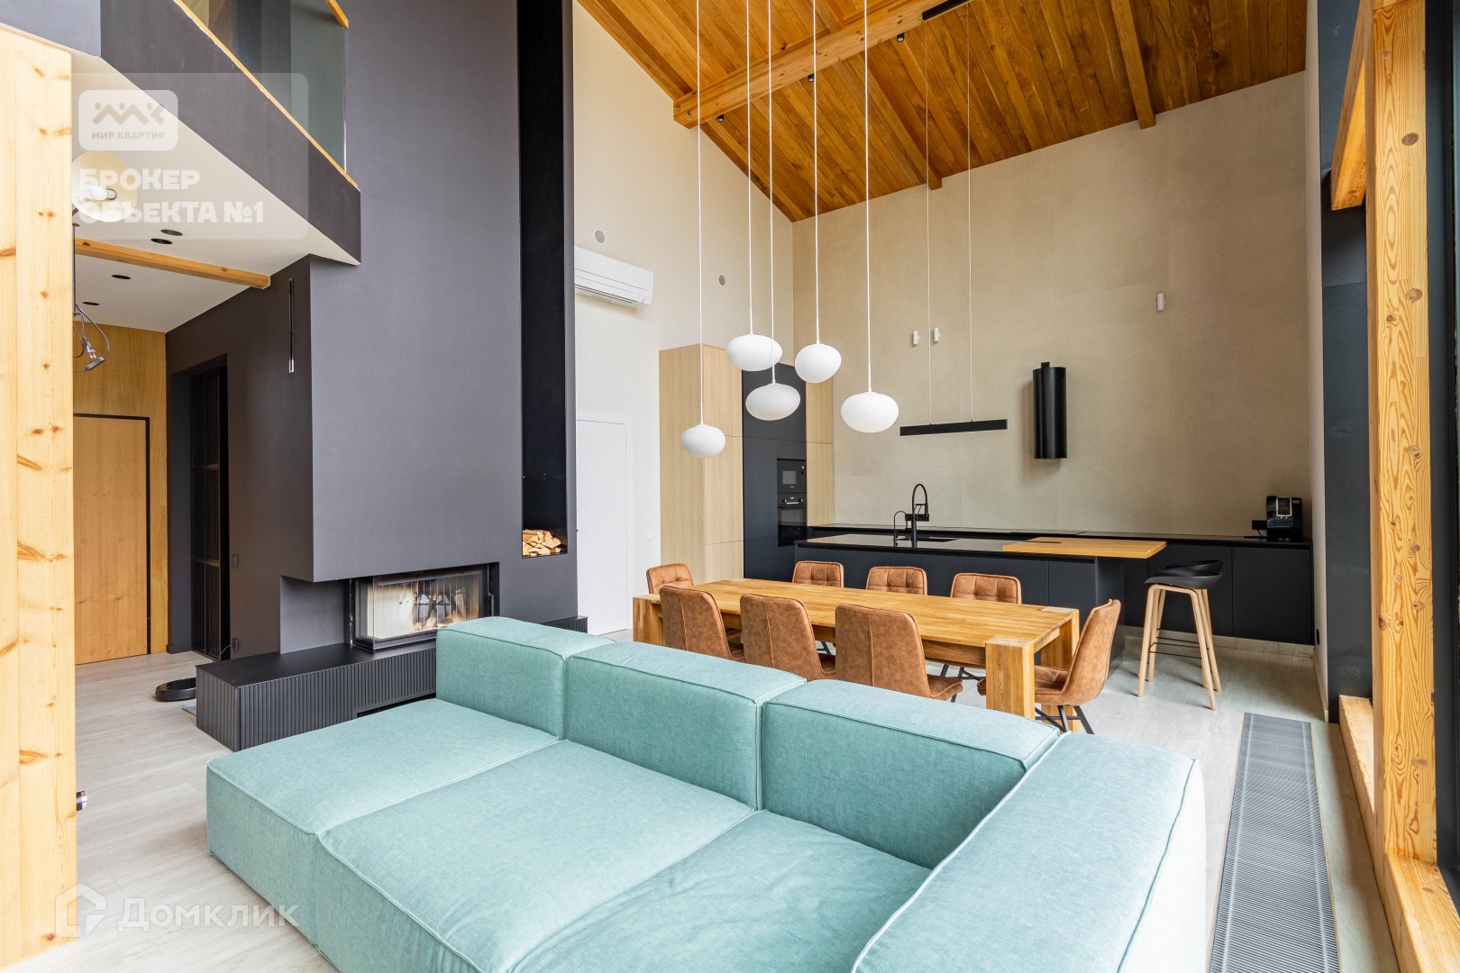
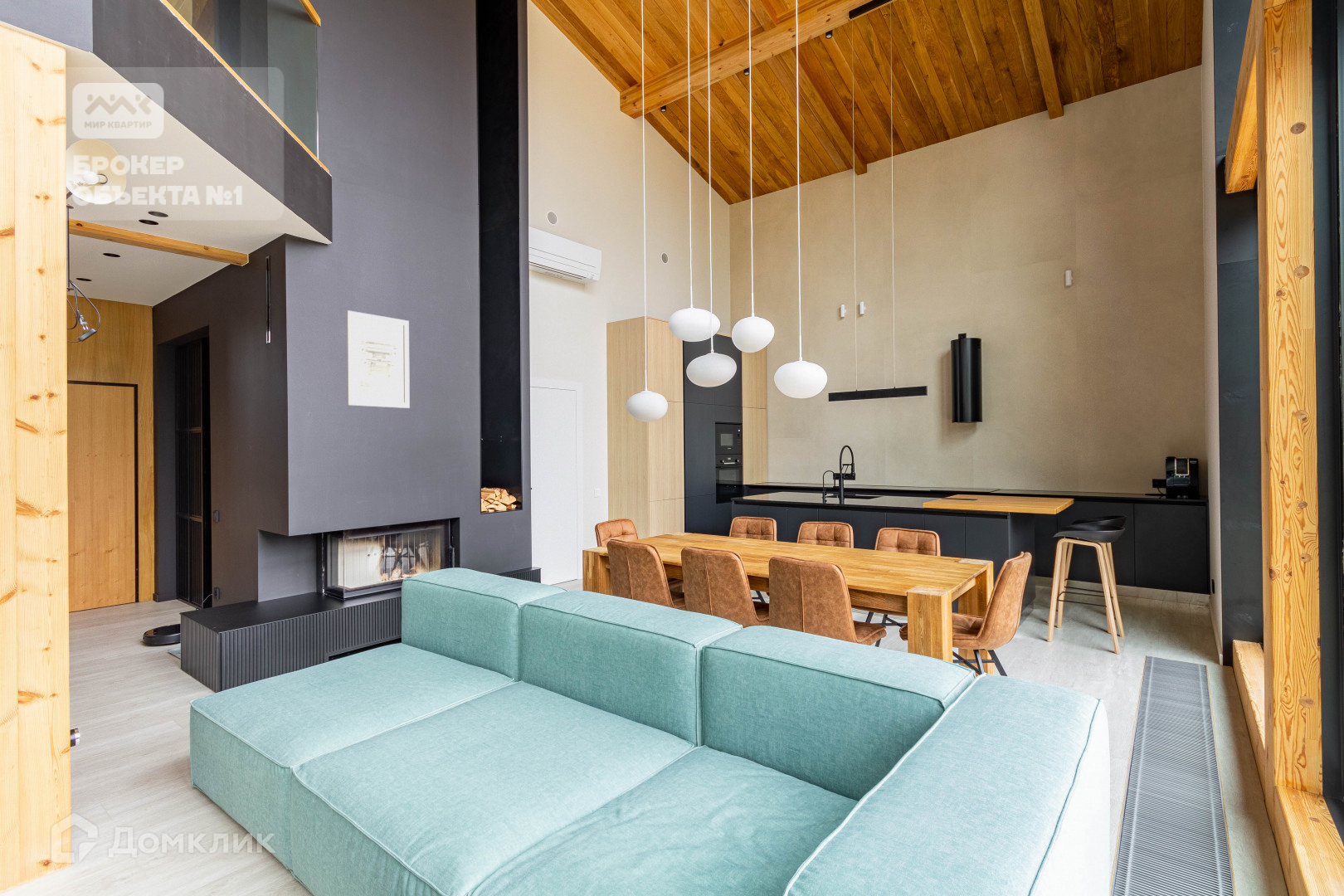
+ wall art [346,309,411,409]
